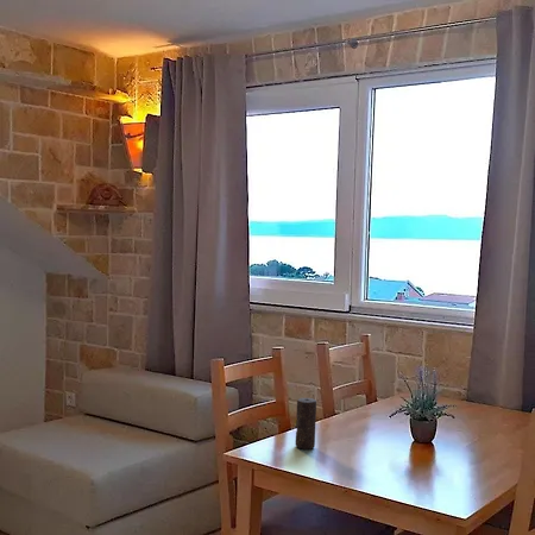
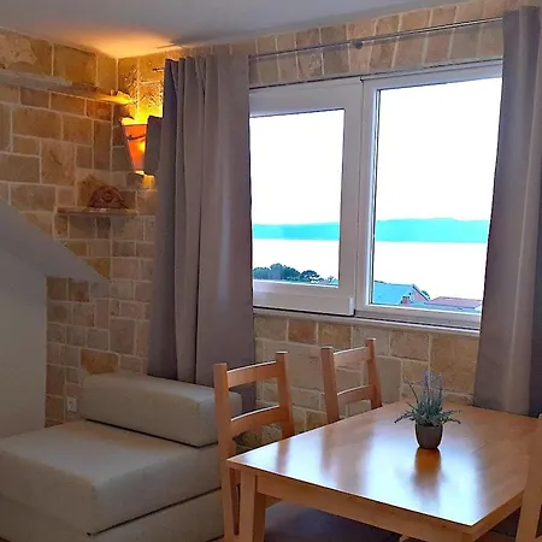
- candle [295,397,317,451]
